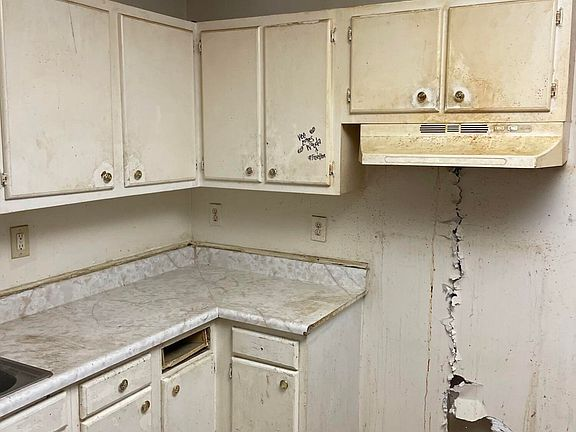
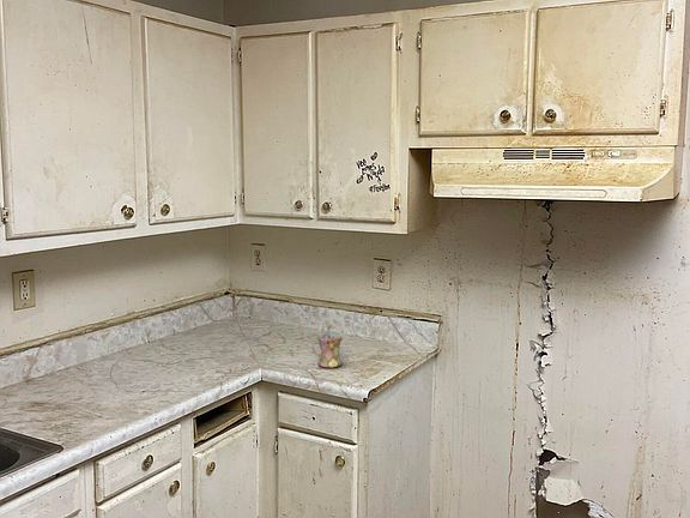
+ mug [310,332,344,368]
